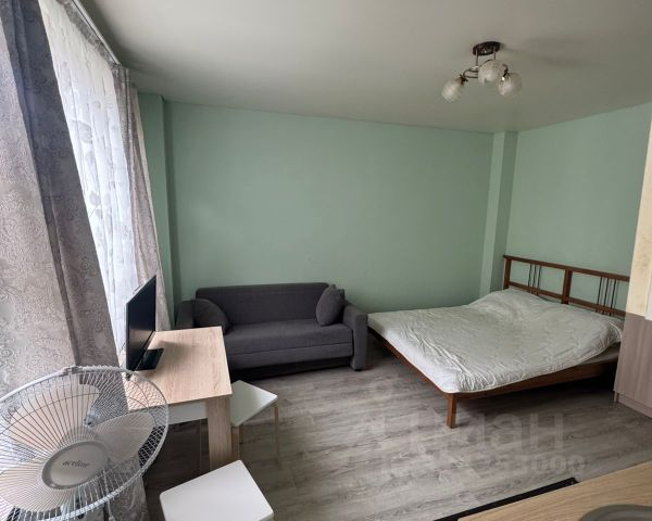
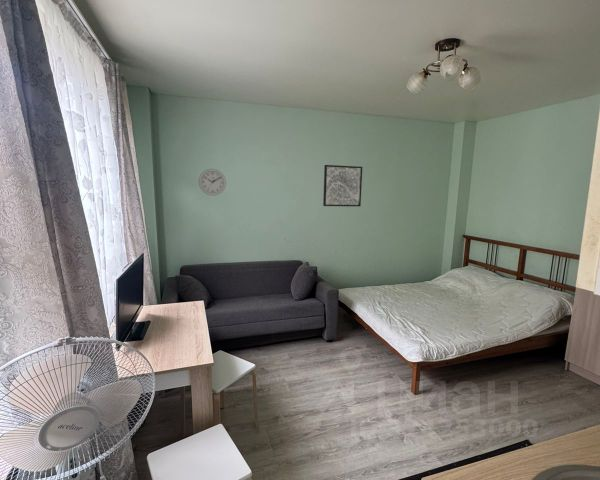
+ wall clock [198,168,227,197]
+ wall art [322,164,363,207]
